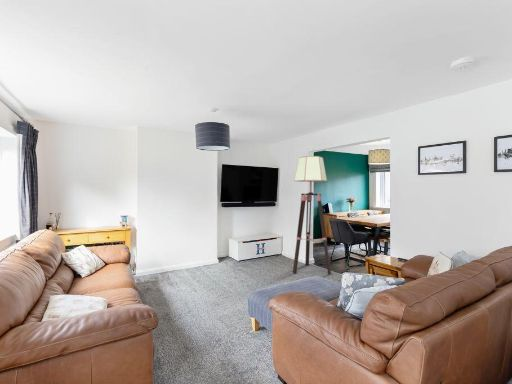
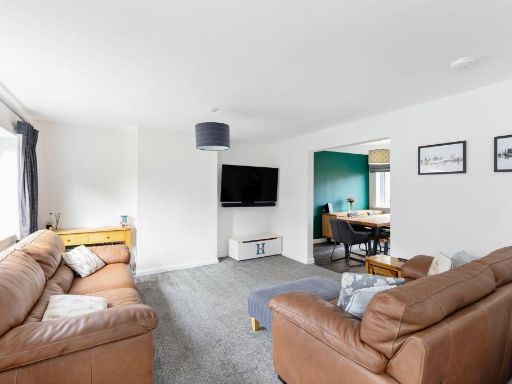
- floor lamp [292,155,332,275]
